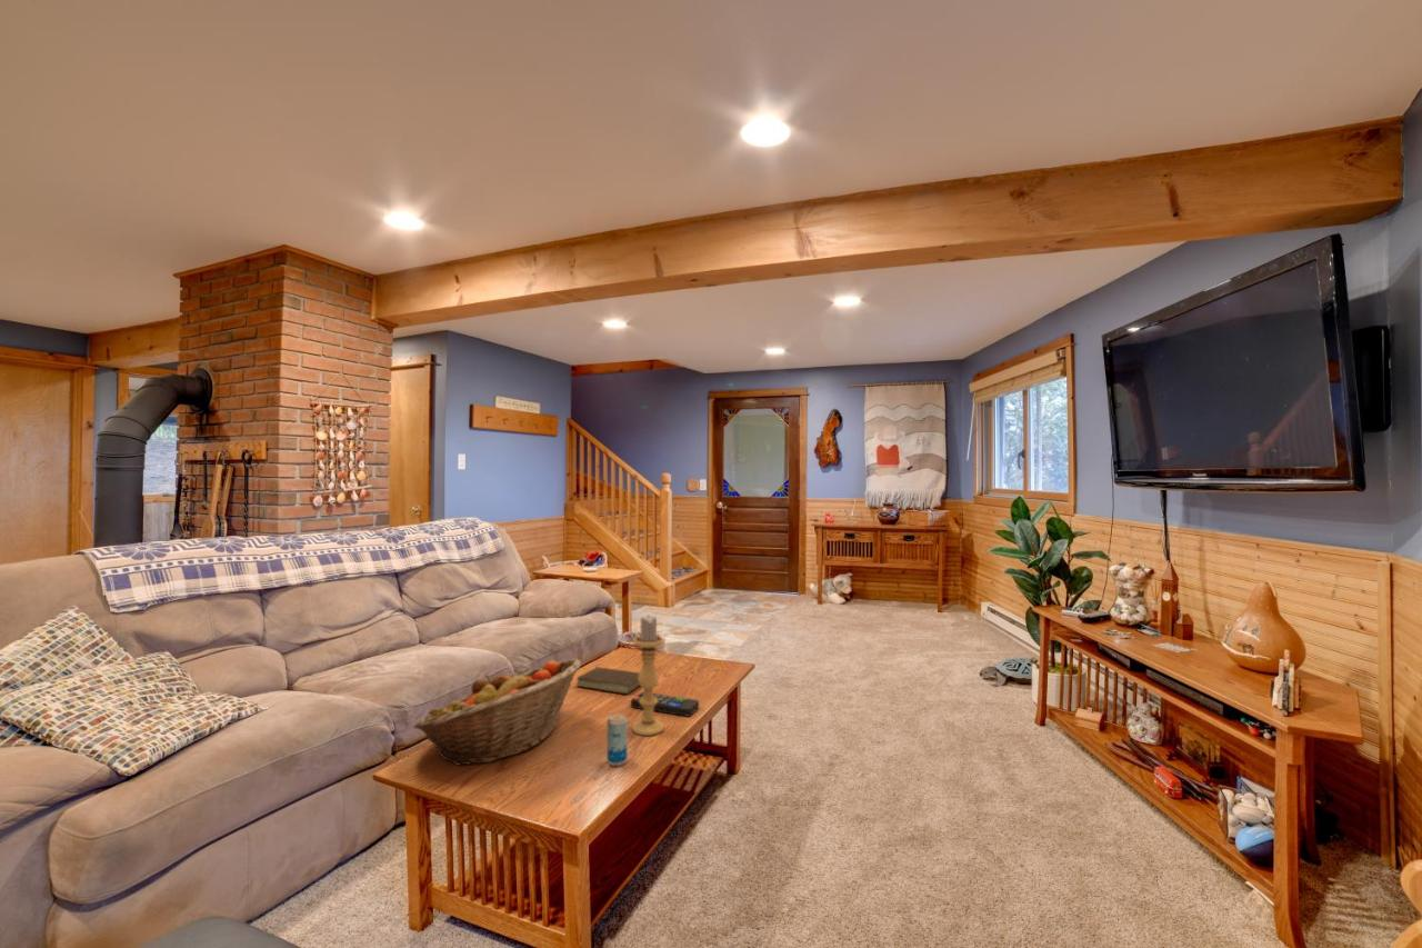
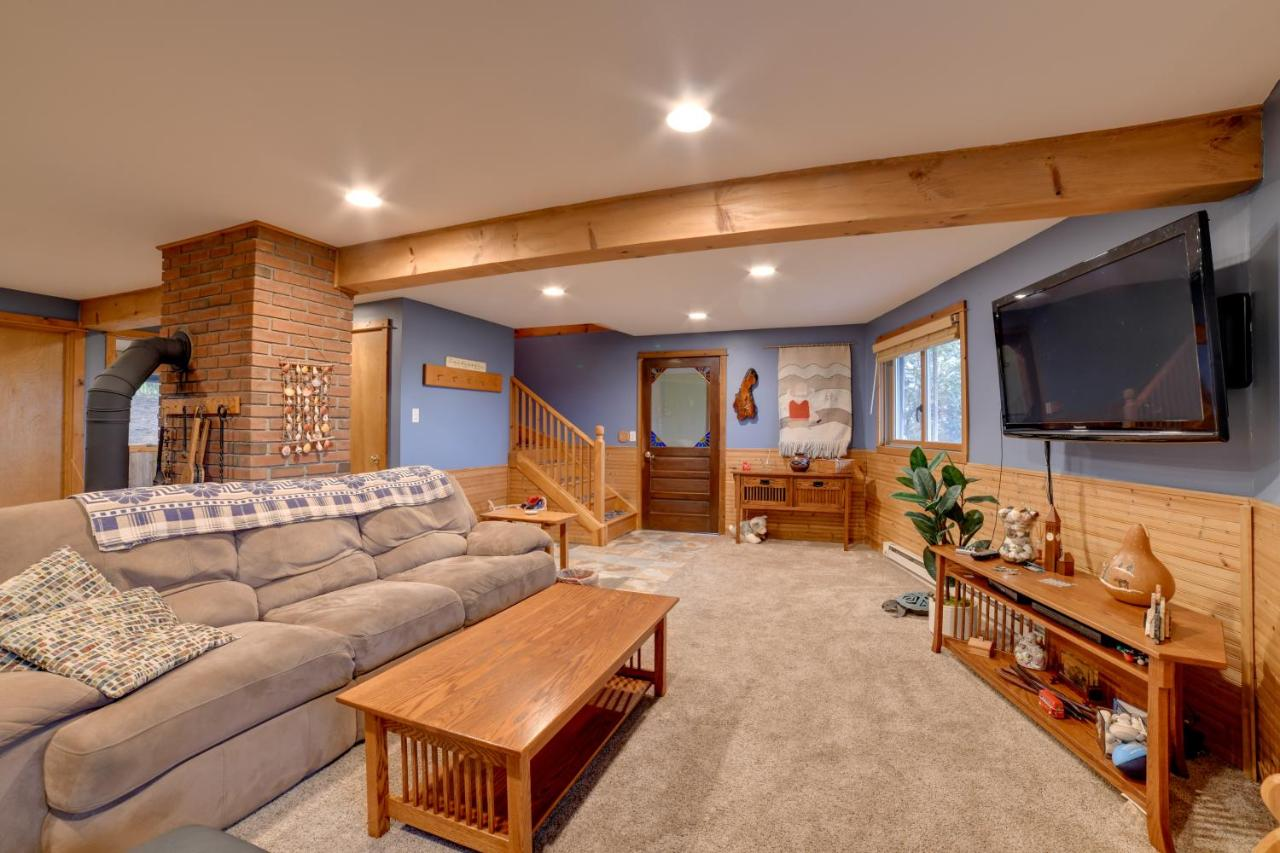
- book [574,663,641,695]
- beverage can [605,712,629,767]
- candle holder [631,613,665,737]
- remote control [630,691,700,717]
- fruit basket [412,658,582,767]
